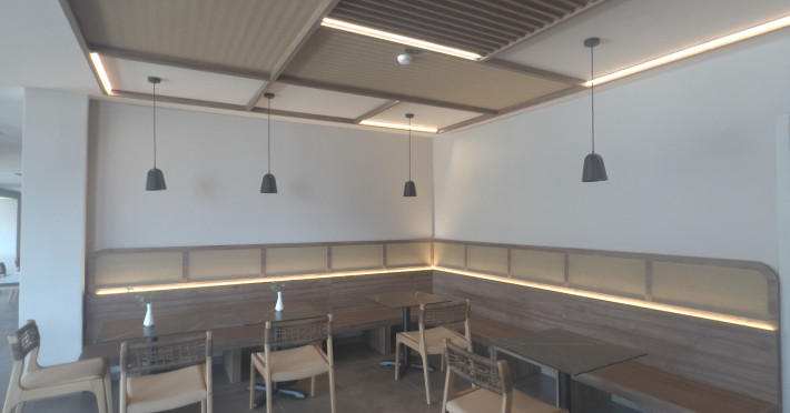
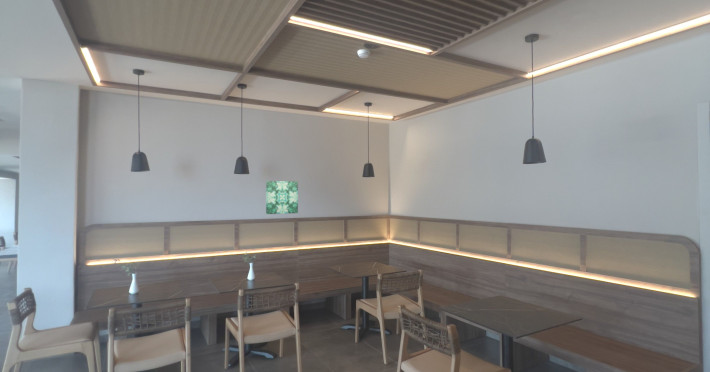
+ wall art [265,180,299,215]
